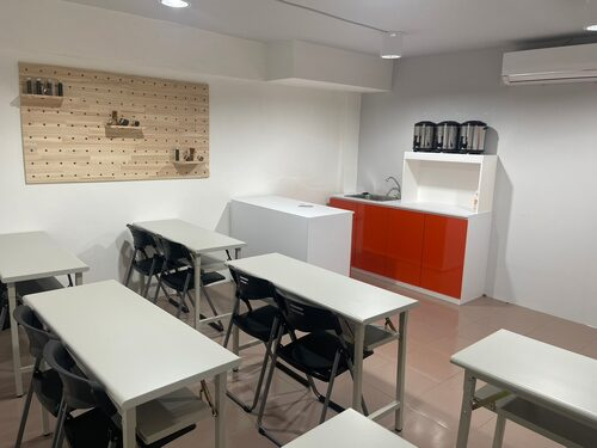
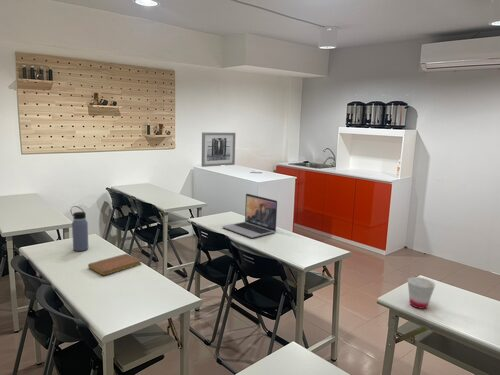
+ notebook [87,253,143,277]
+ wall art [201,131,237,168]
+ cup [407,276,436,310]
+ laptop [221,193,278,239]
+ water bottle [70,205,89,252]
